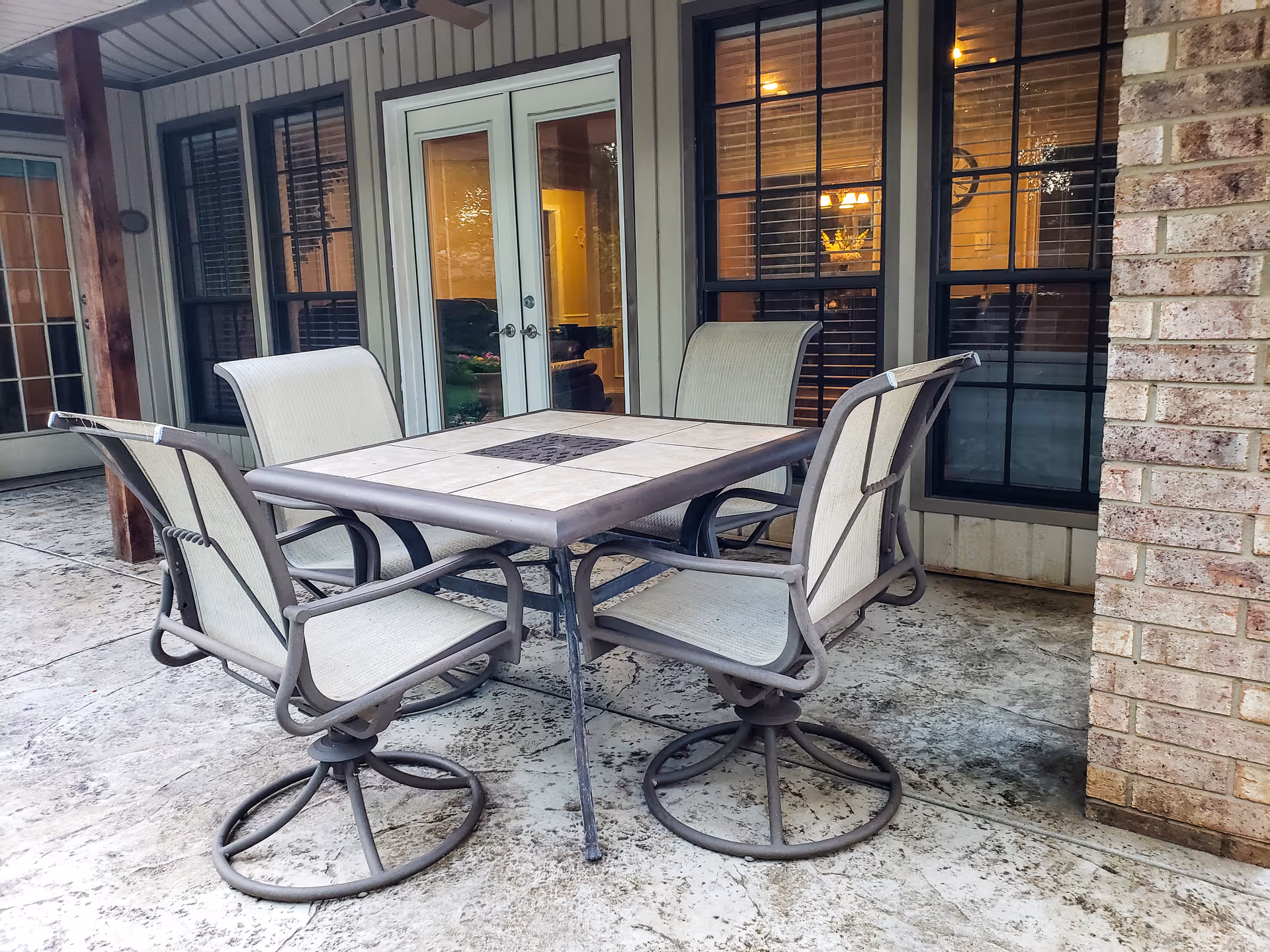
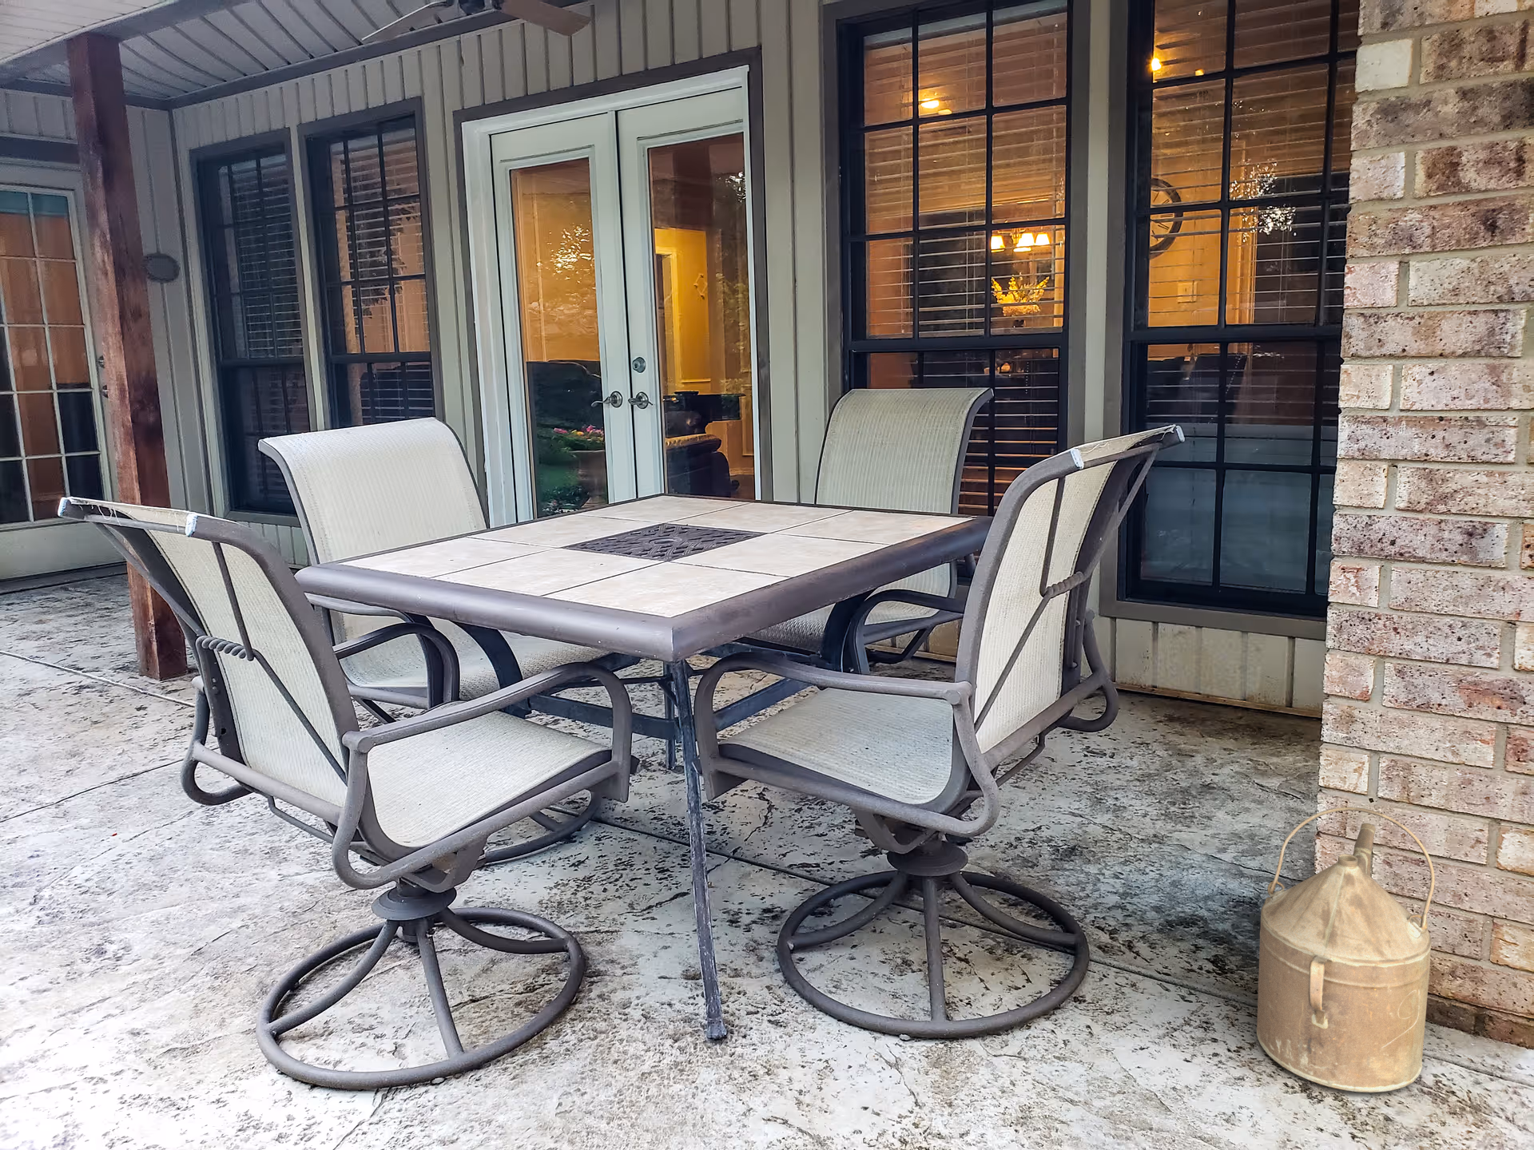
+ watering can [1256,807,1436,1093]
